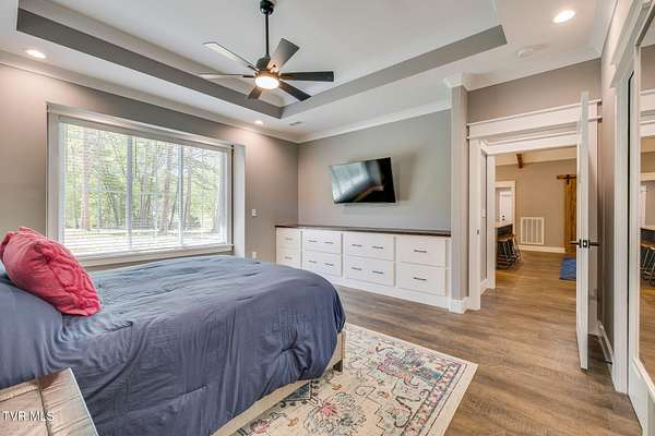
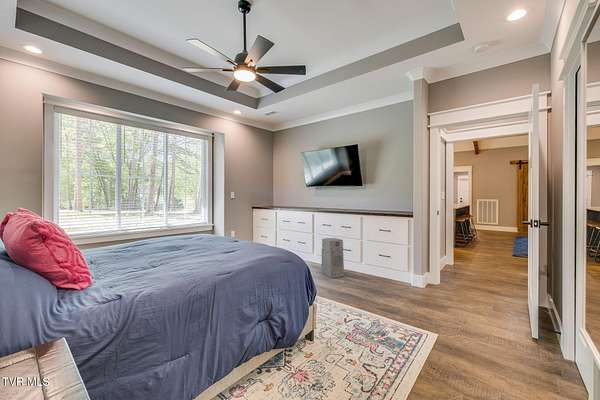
+ air purifier [321,237,345,279]
